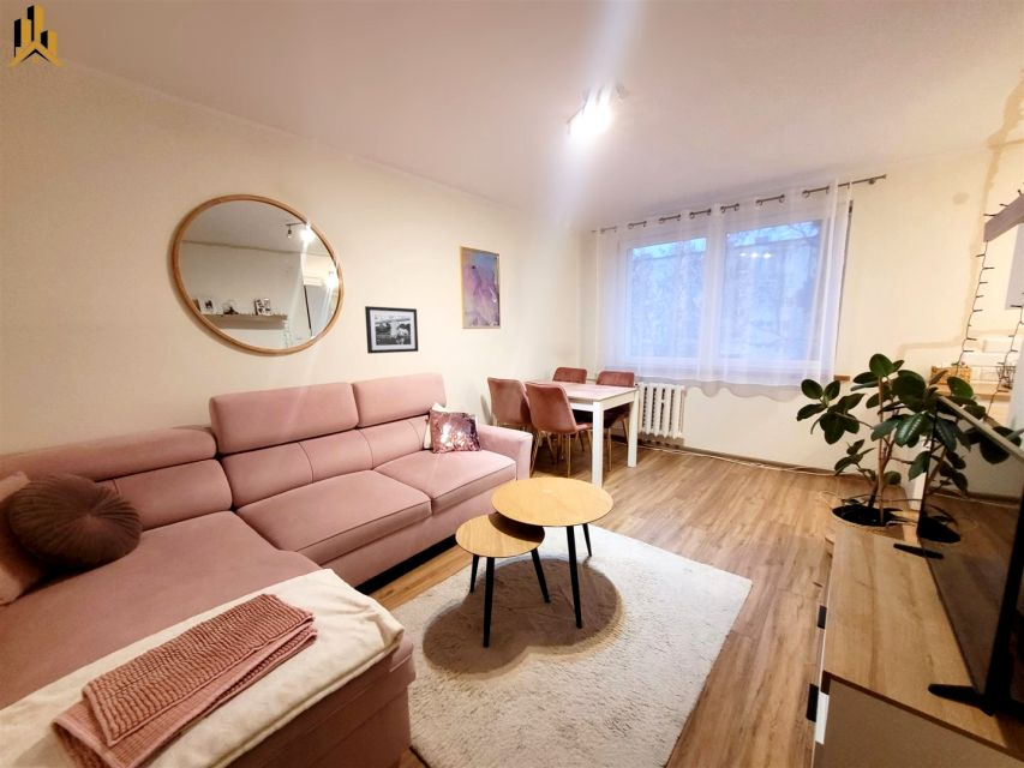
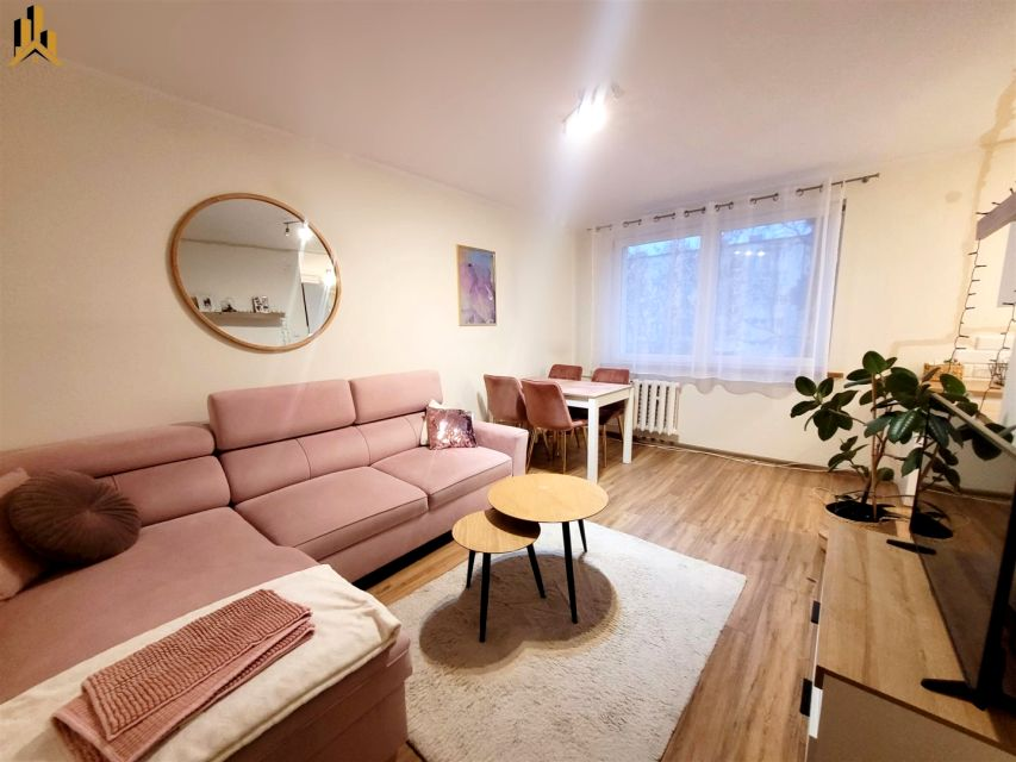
- picture frame [364,305,419,355]
